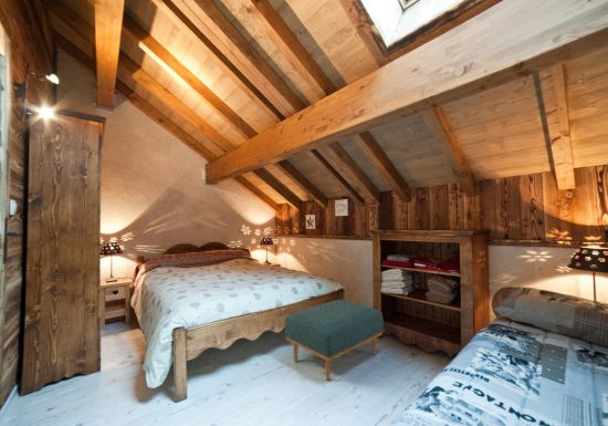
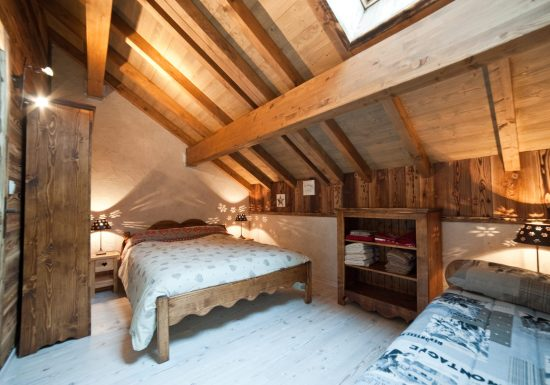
- ottoman [284,299,385,382]
